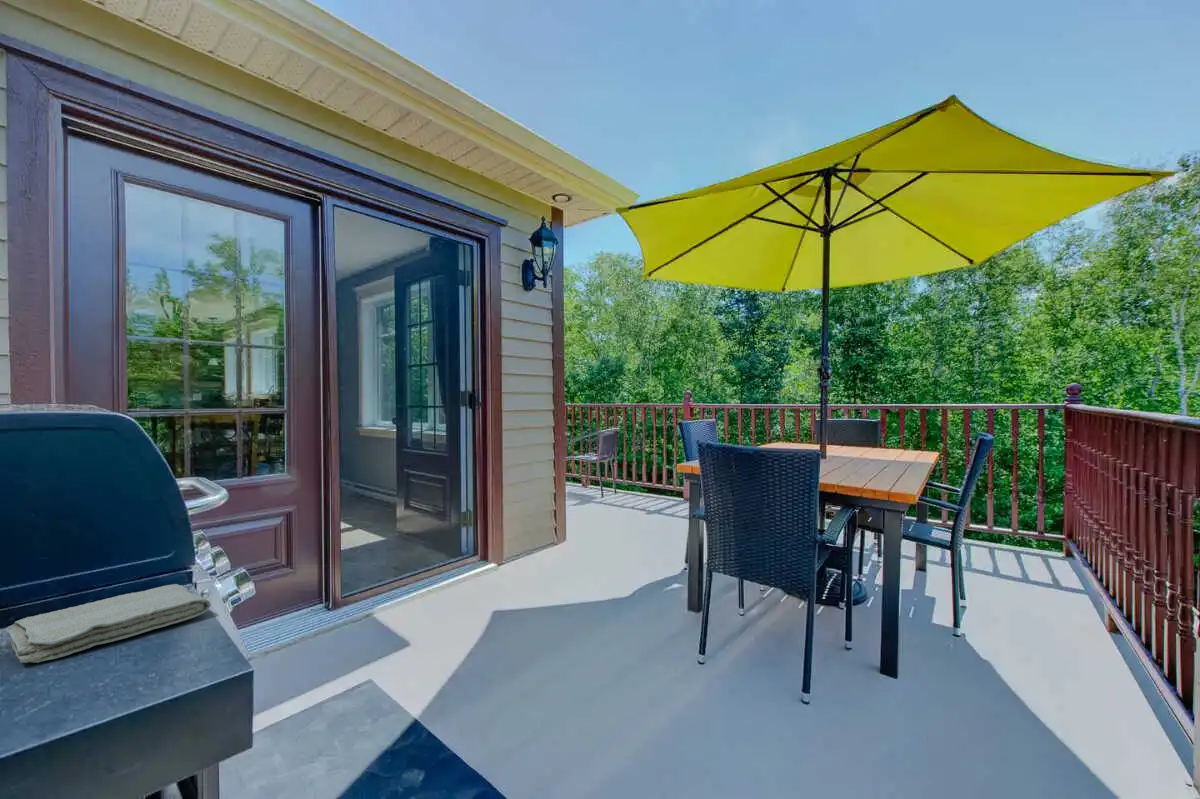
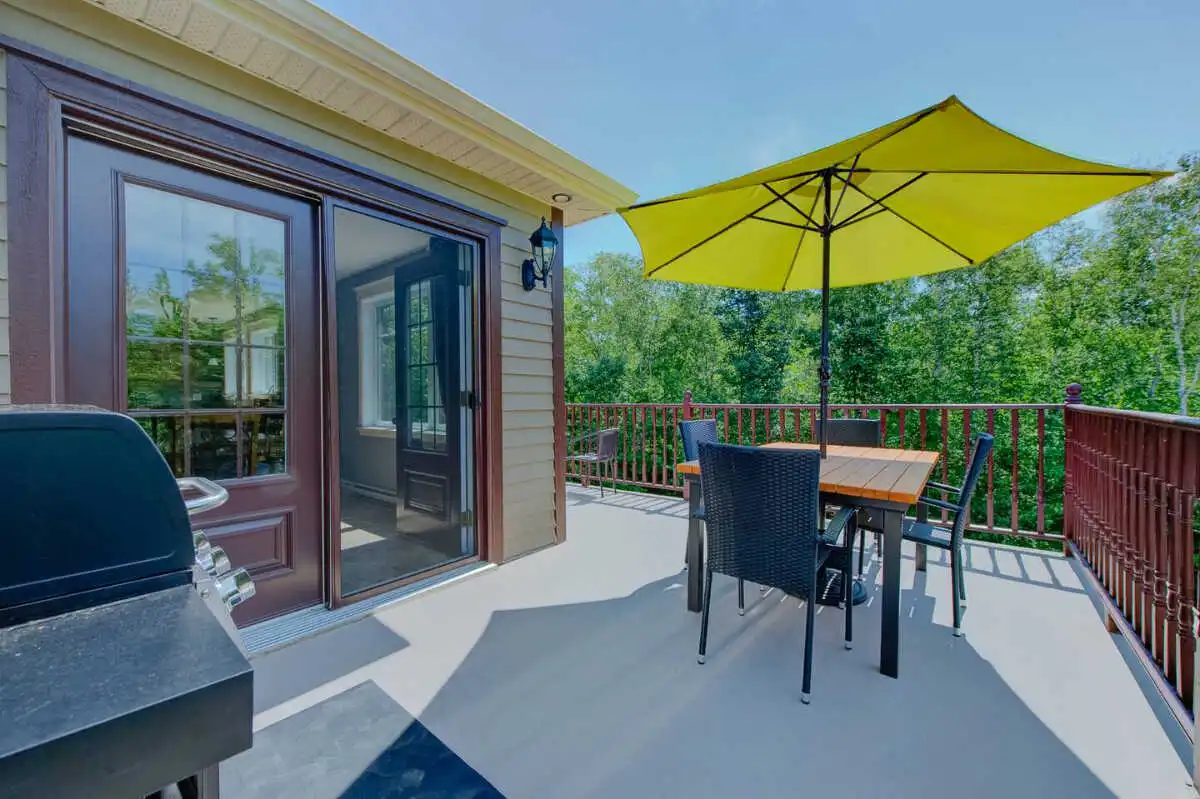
- washcloth [3,583,212,664]
